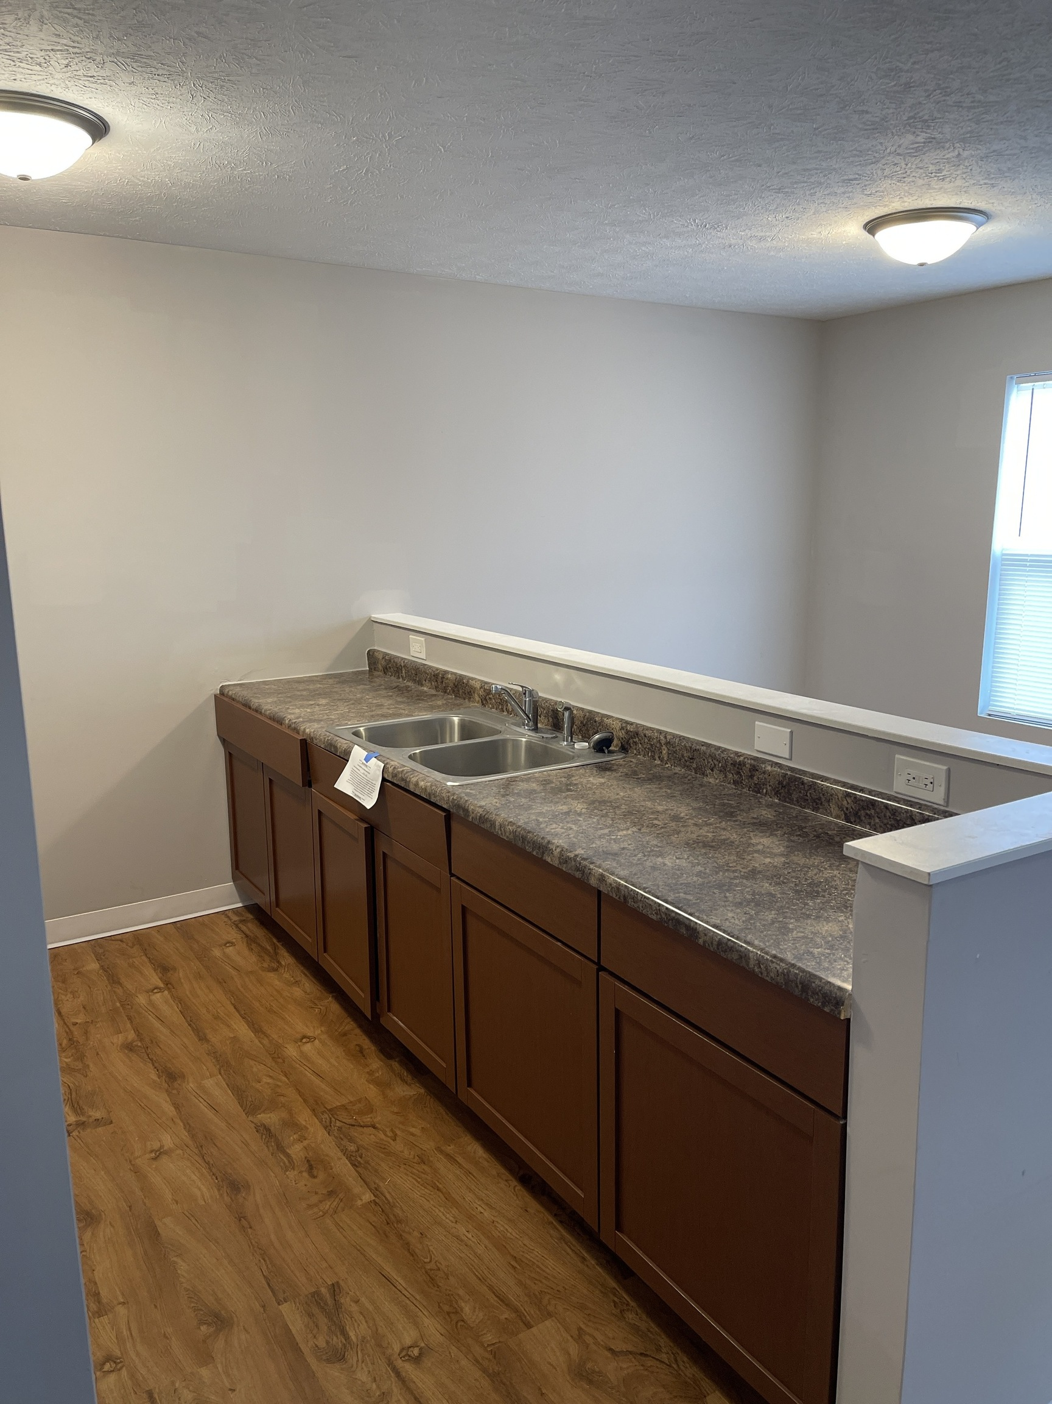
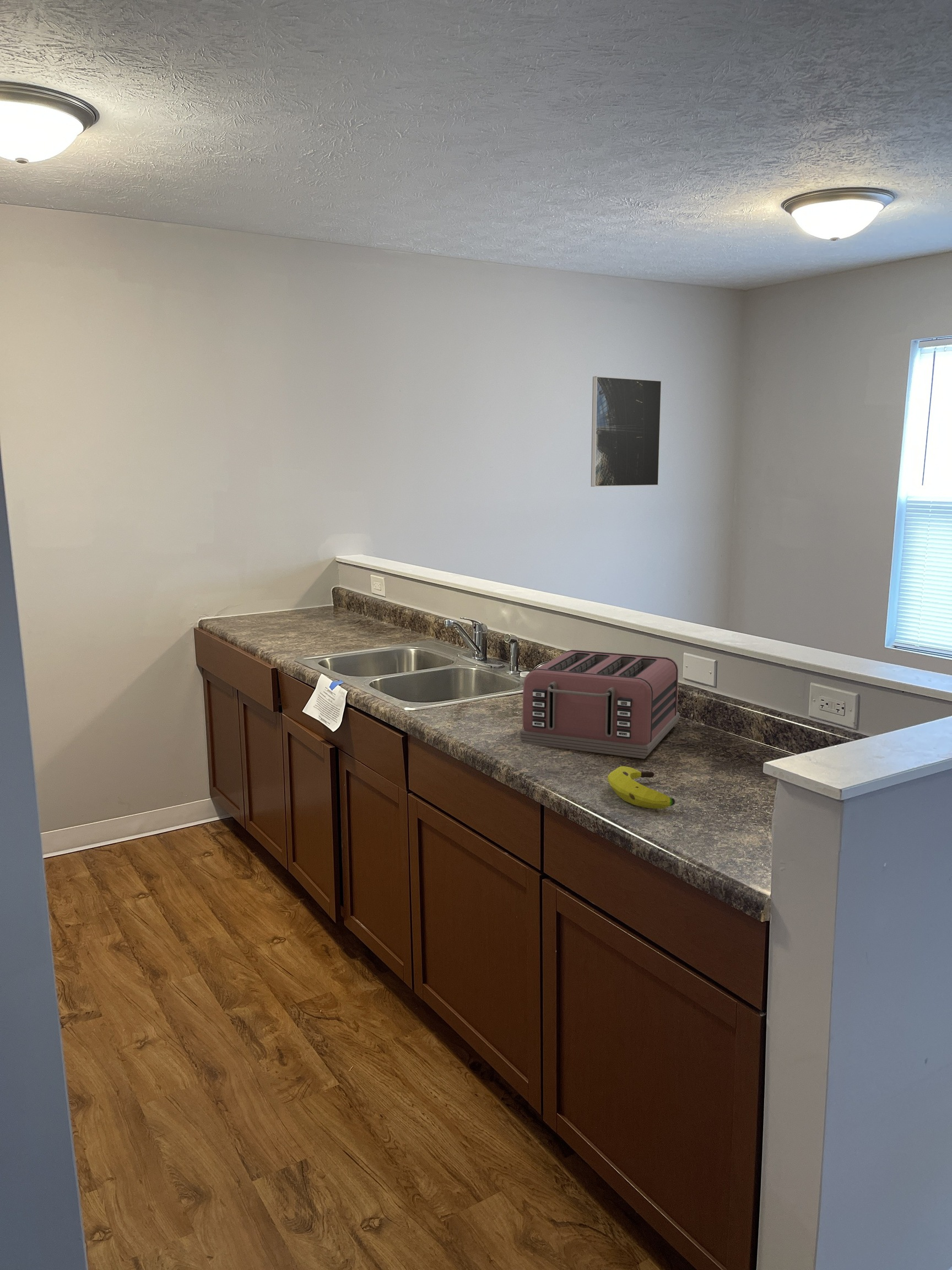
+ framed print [591,376,662,487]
+ banana [607,766,675,809]
+ toaster [520,649,680,760]
